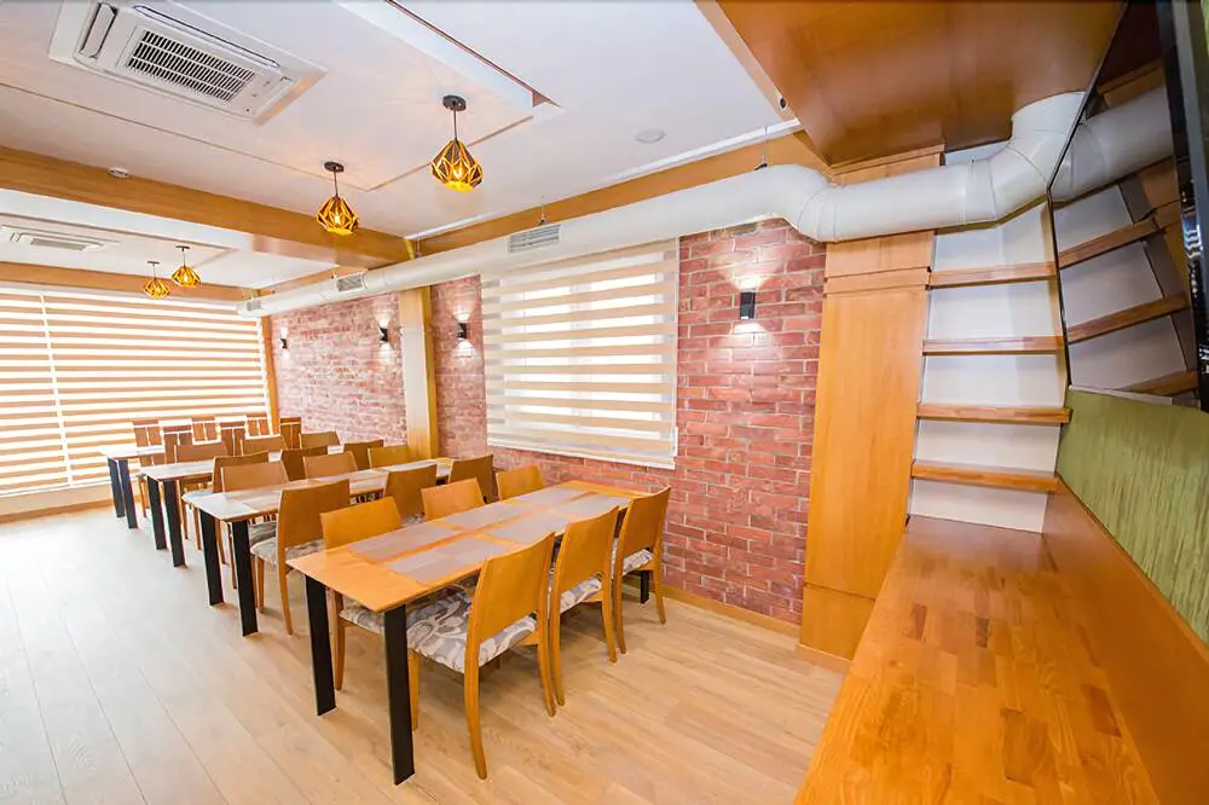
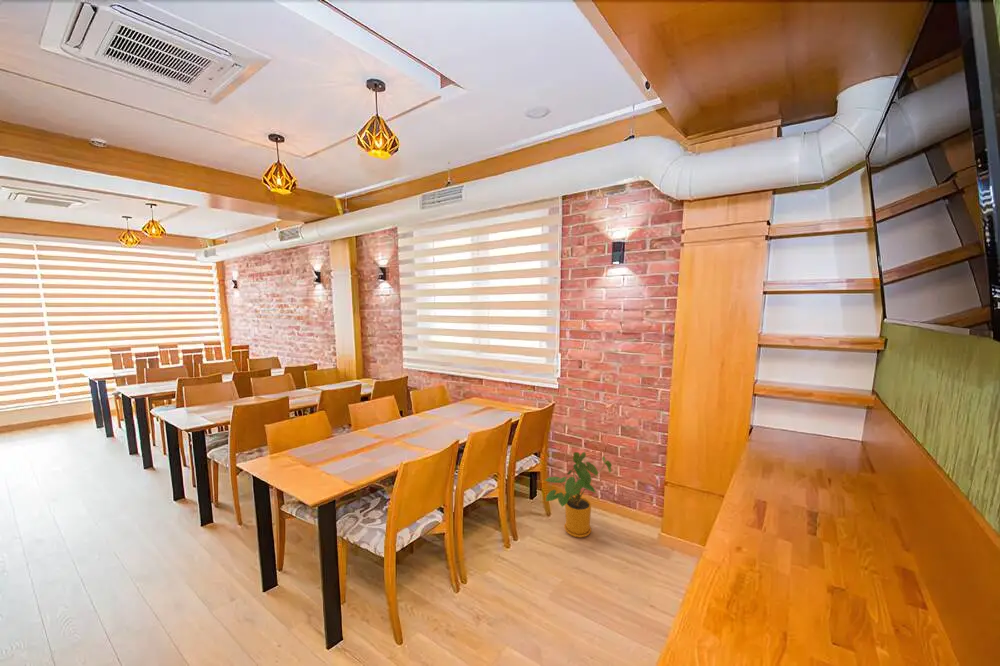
+ house plant [544,451,613,539]
